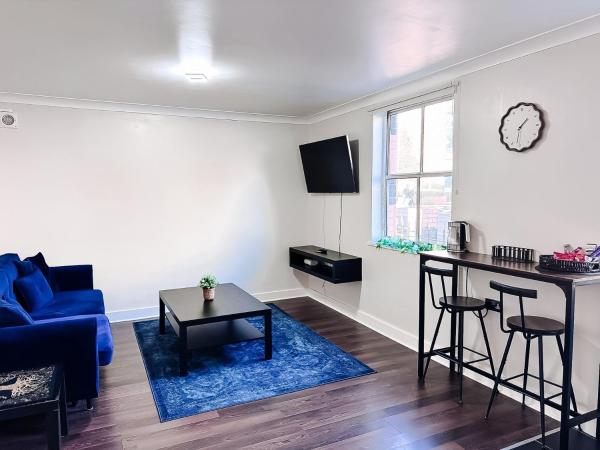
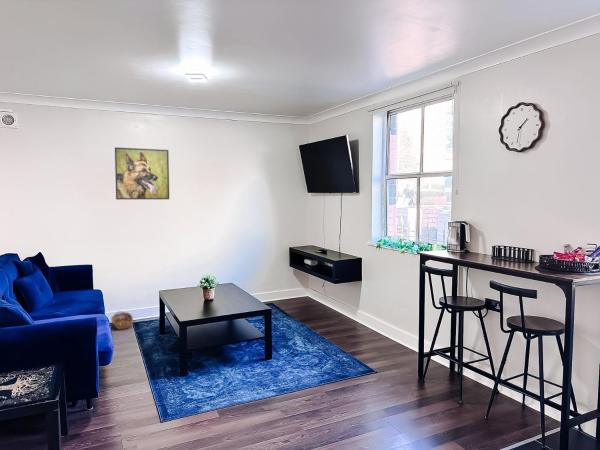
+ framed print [114,146,170,200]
+ basket [110,310,134,331]
